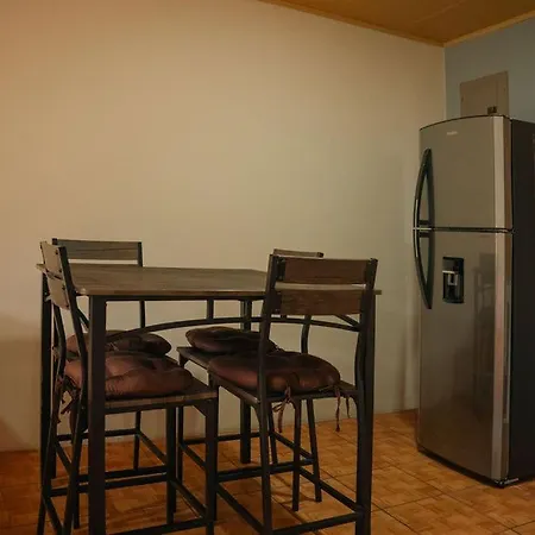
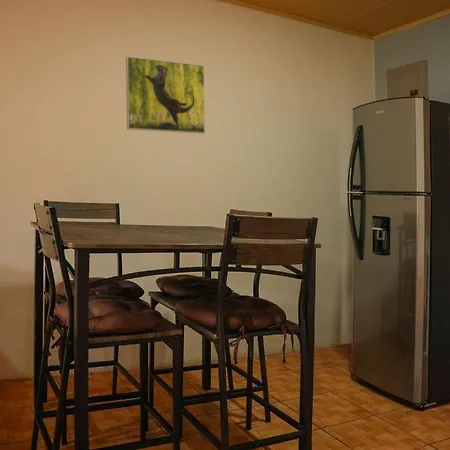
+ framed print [125,55,206,135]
